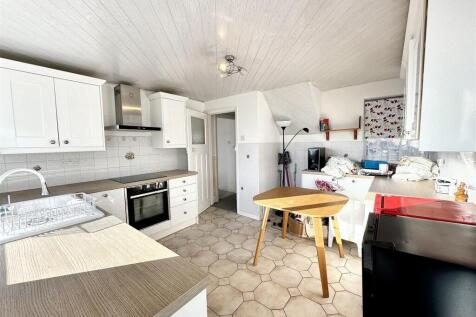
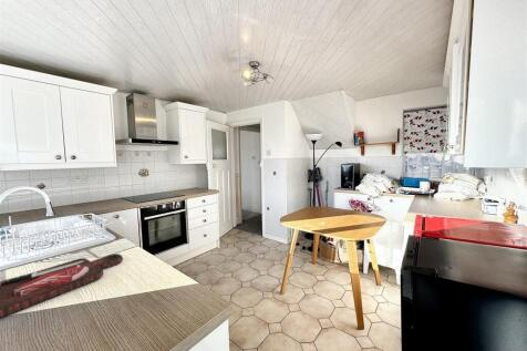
+ cutting board [0,252,124,319]
